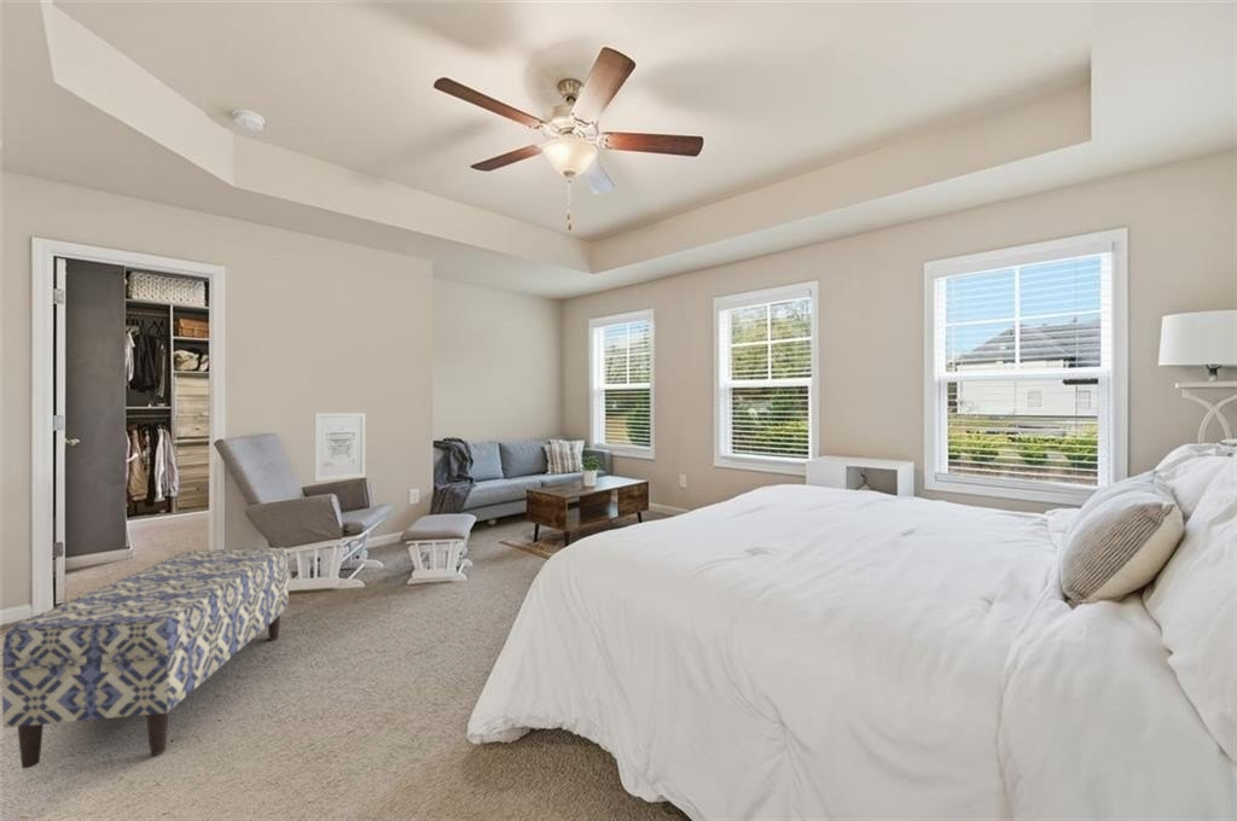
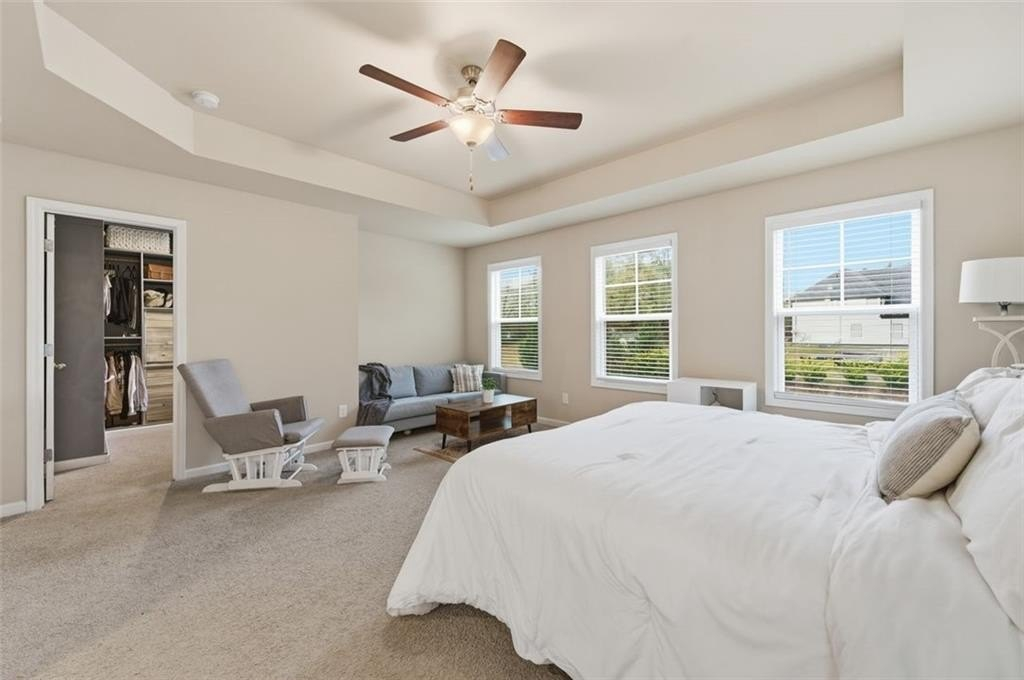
- wall art [313,412,367,483]
- bench [1,546,290,770]
